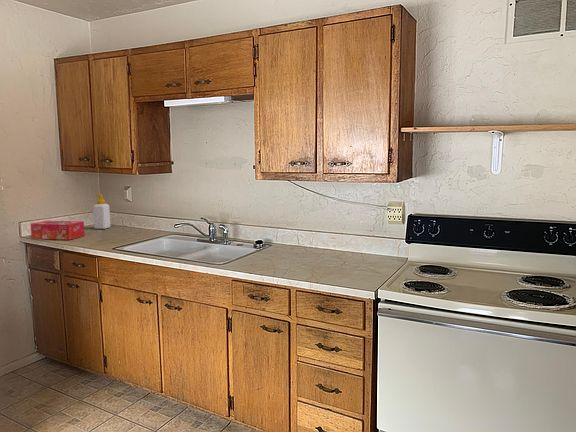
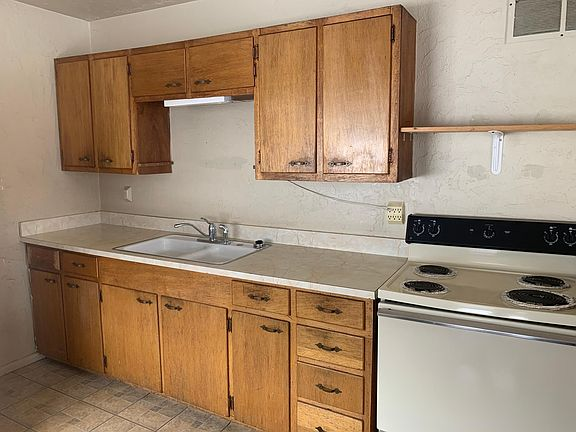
- soap bottle [92,193,111,230]
- tissue box [29,220,86,241]
